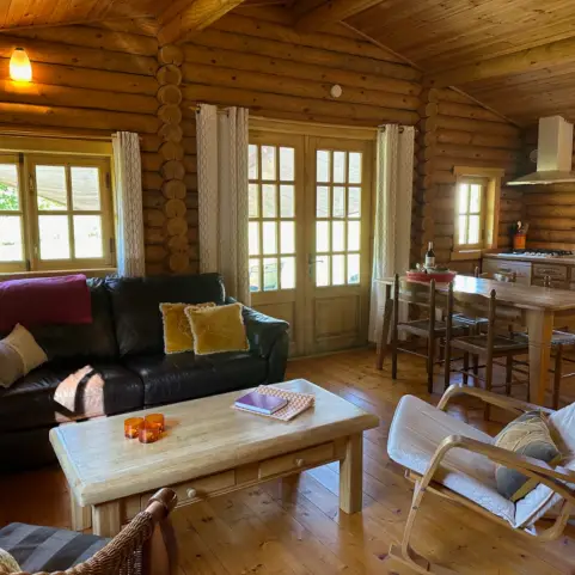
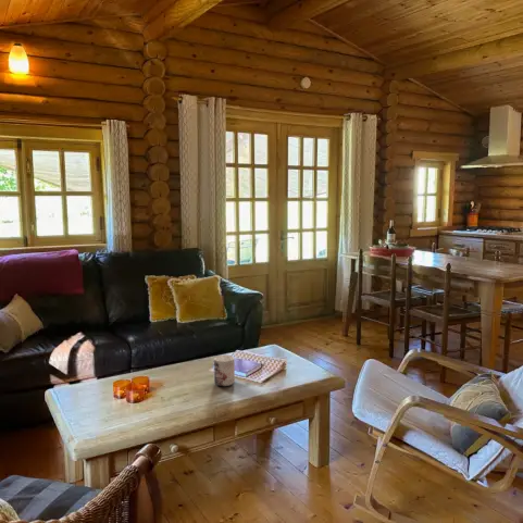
+ mug [213,354,236,387]
